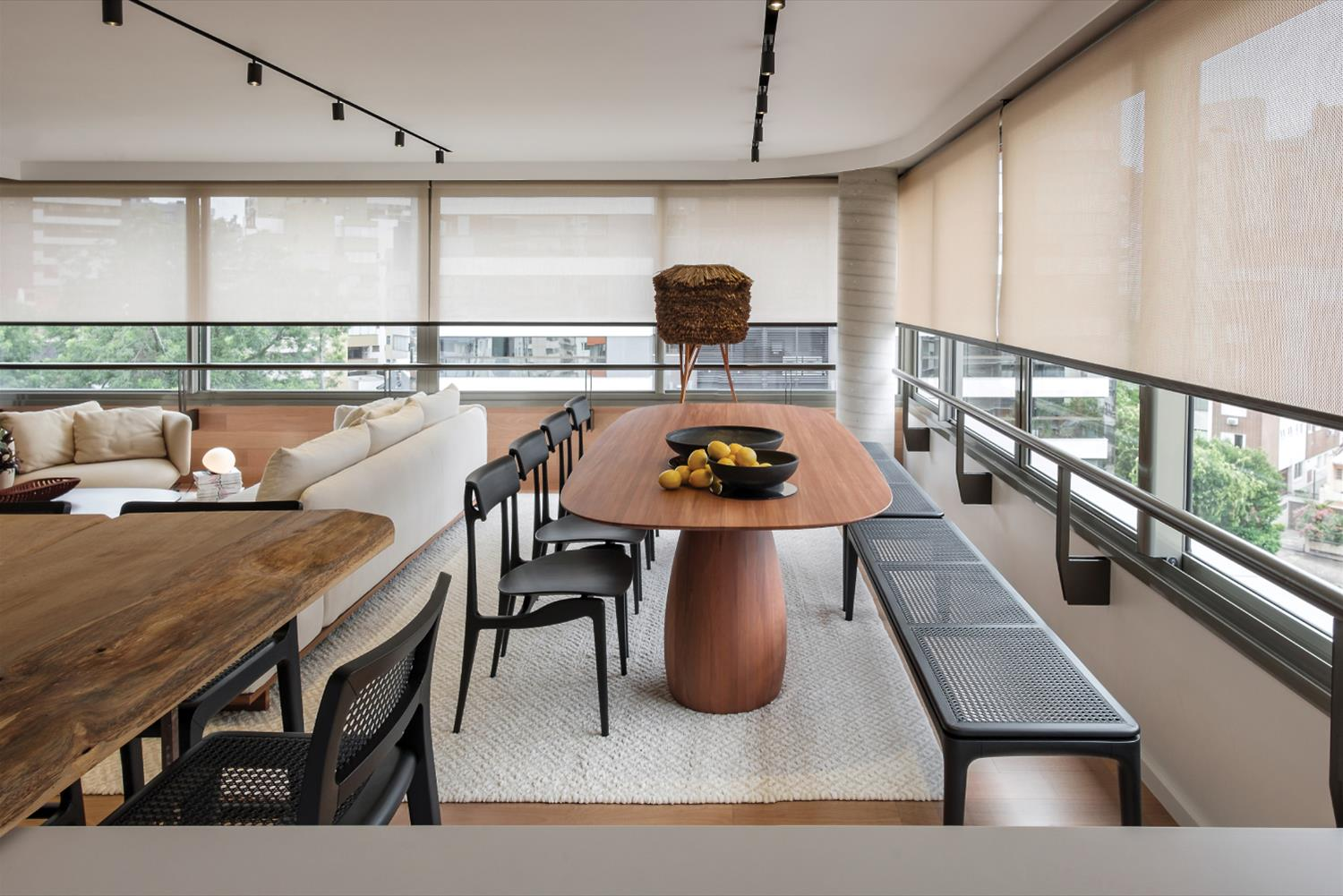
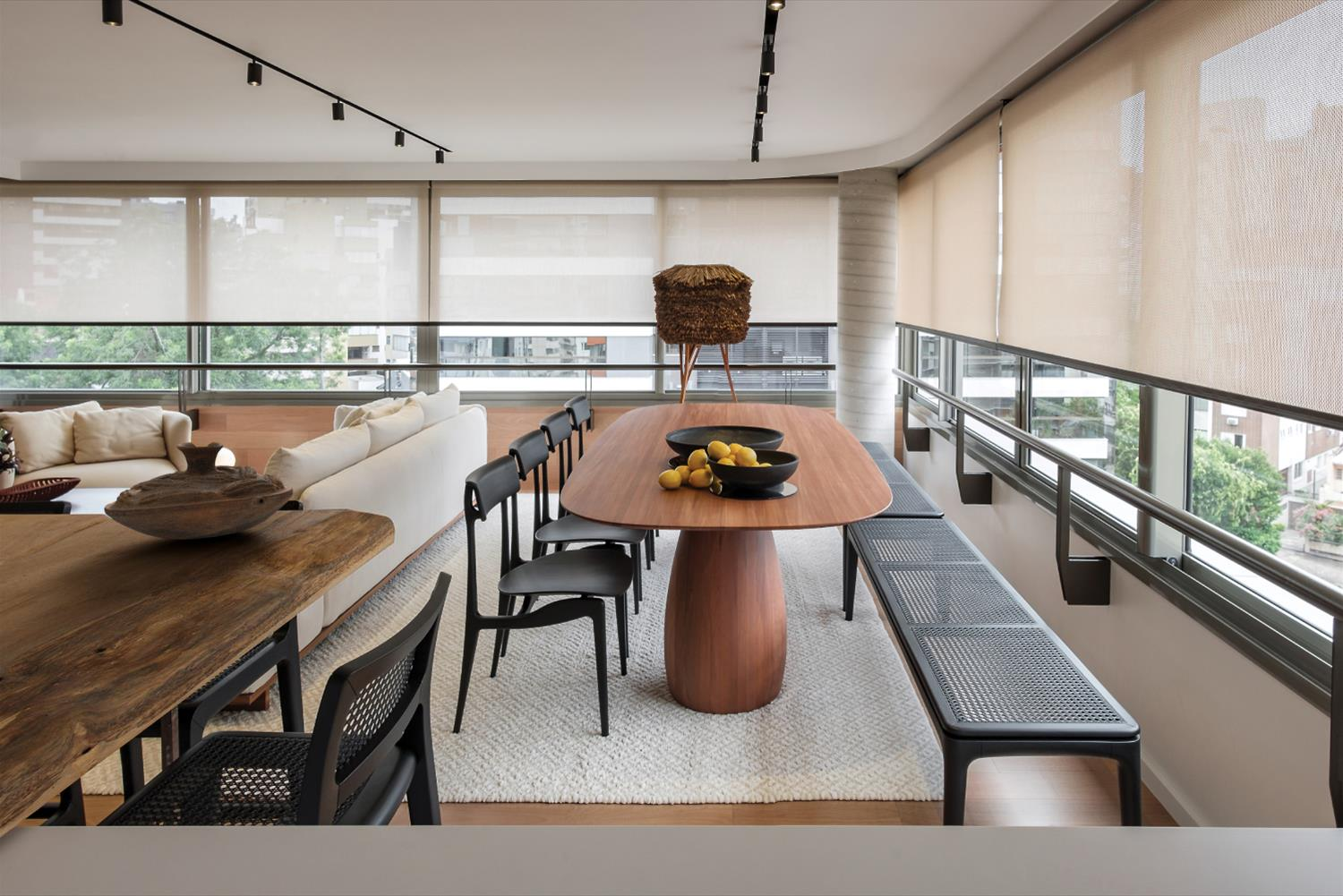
+ decorative bowl [103,441,295,541]
